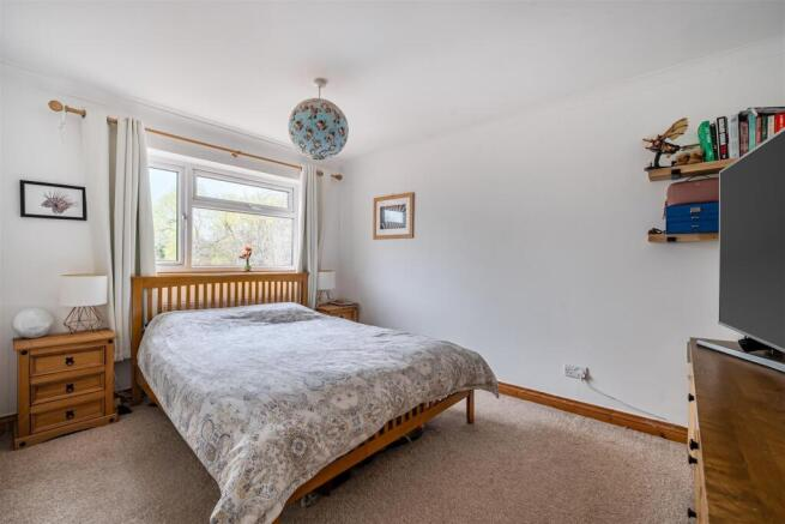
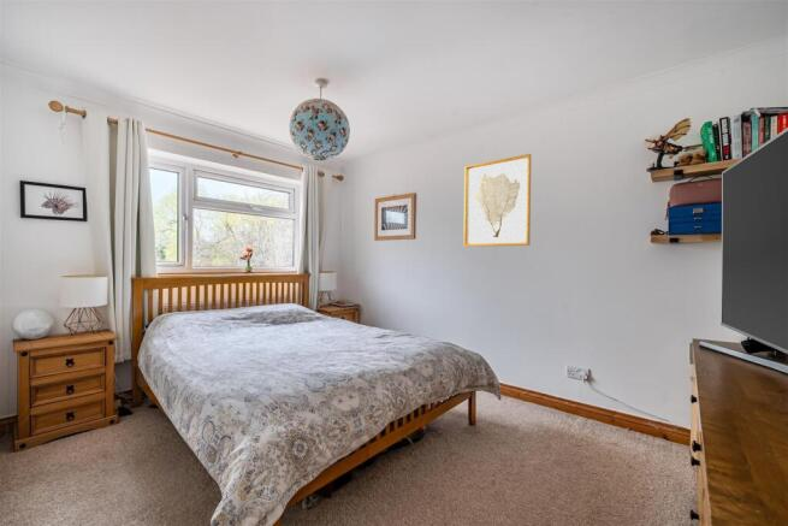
+ wall art [463,153,532,248]
